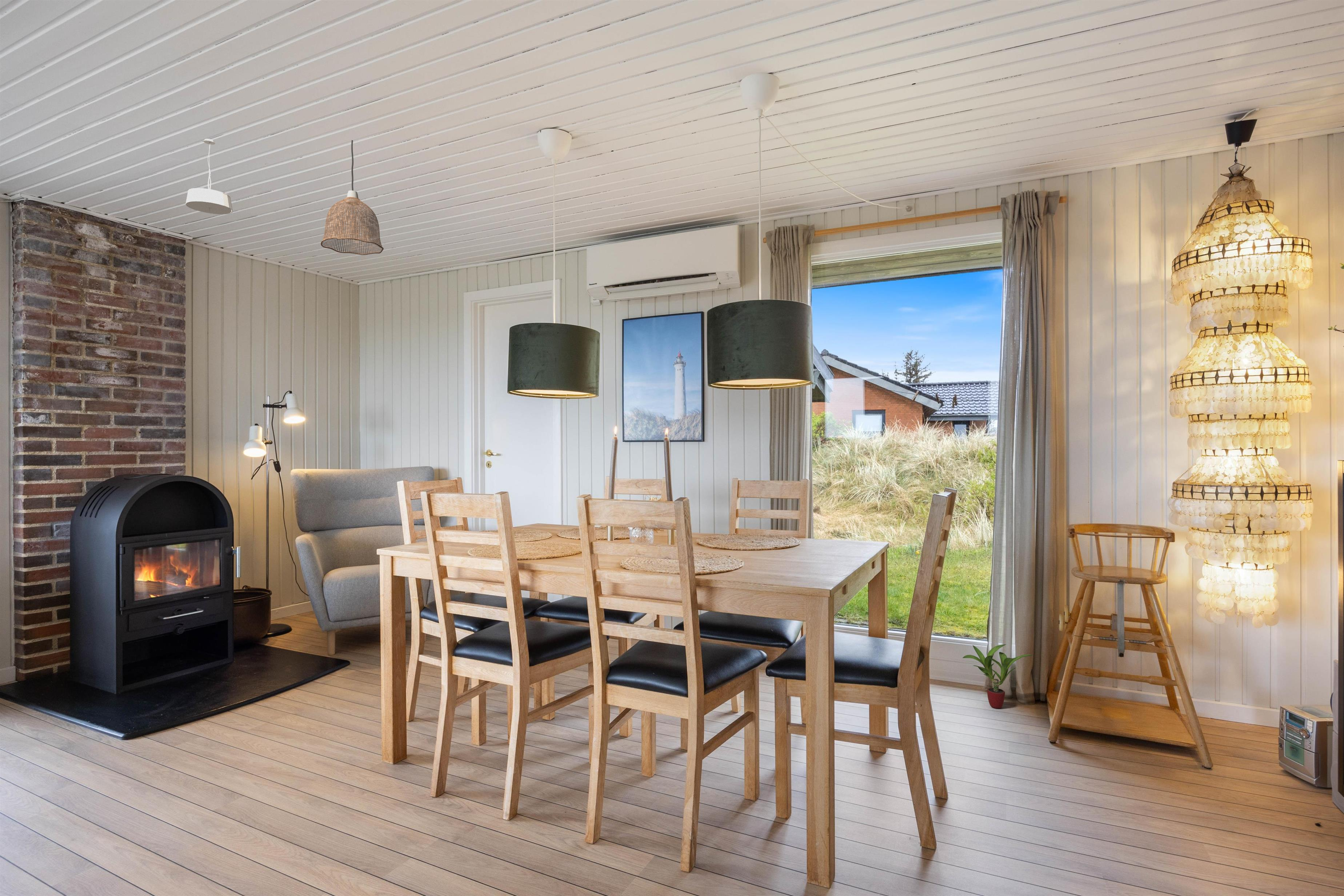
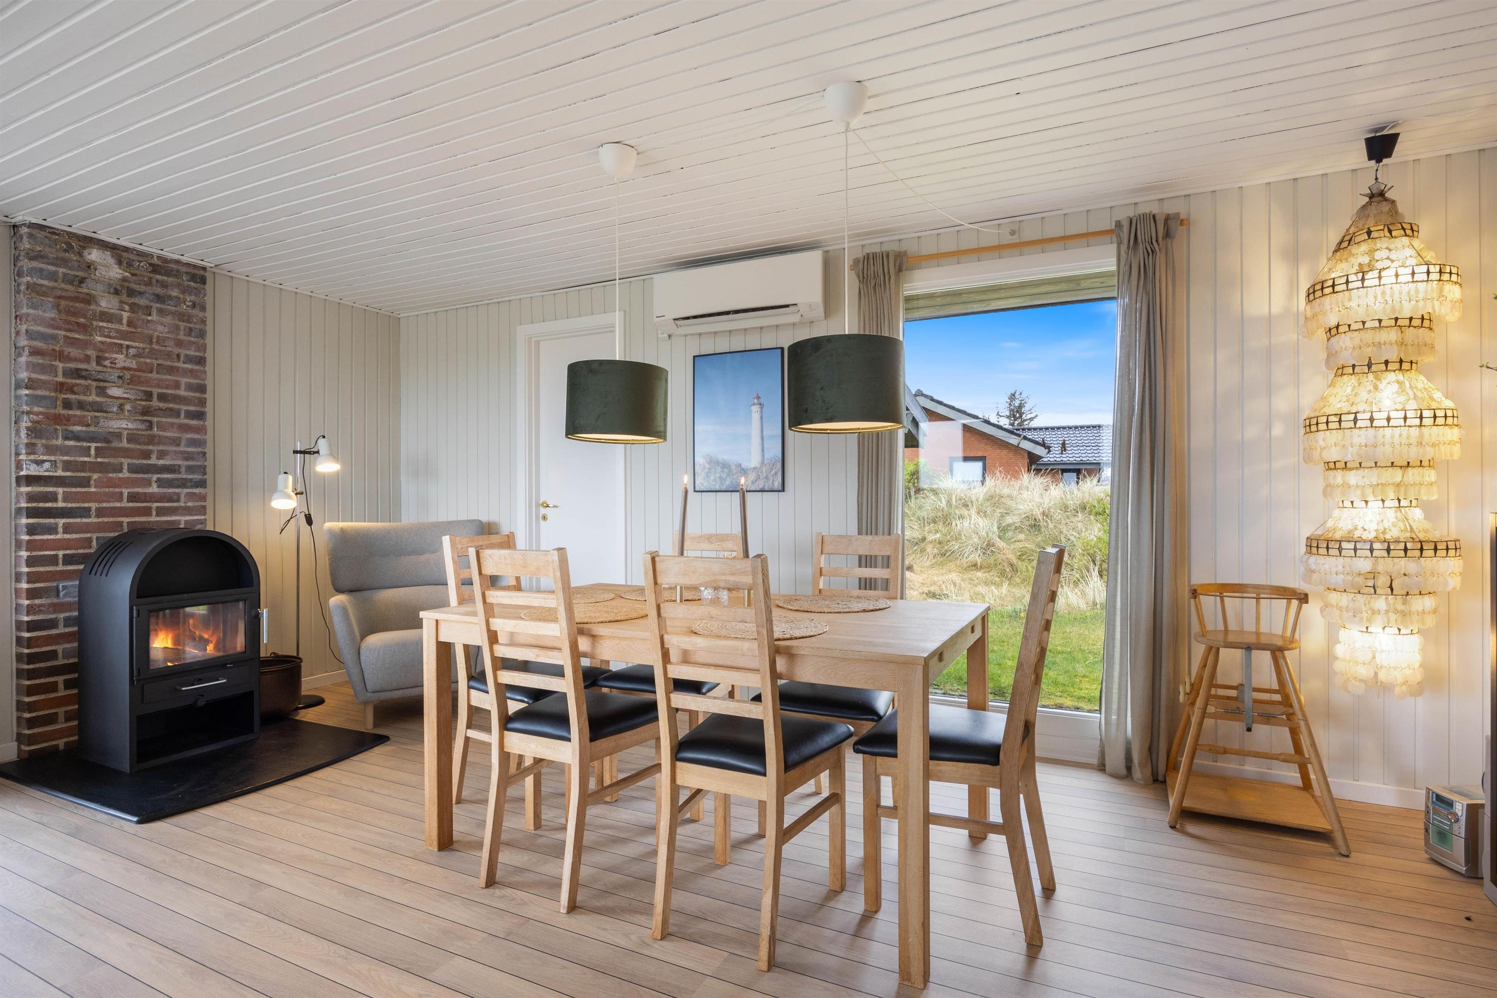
- pendant lamp [320,140,384,255]
- potted plant [962,644,1033,709]
- pendant light [185,139,233,215]
